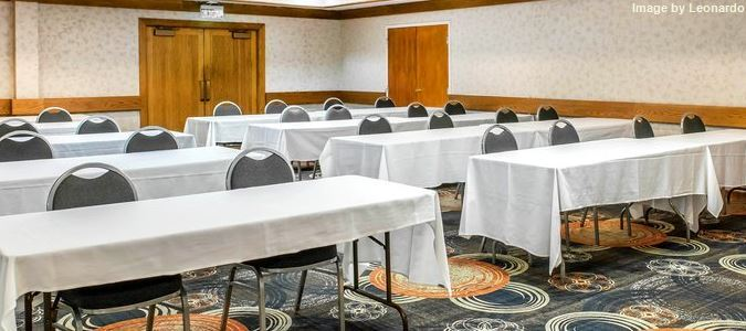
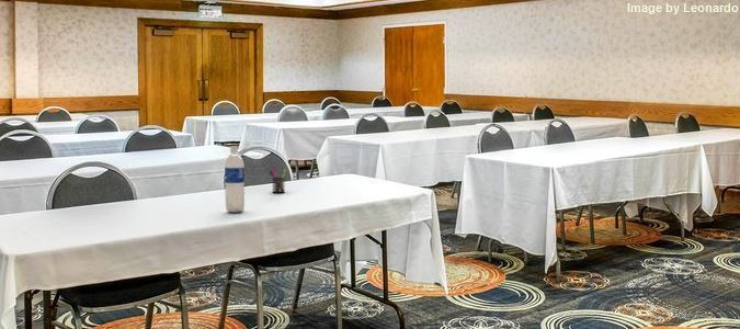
+ water bottle [224,146,246,214]
+ pen holder [267,167,287,194]
